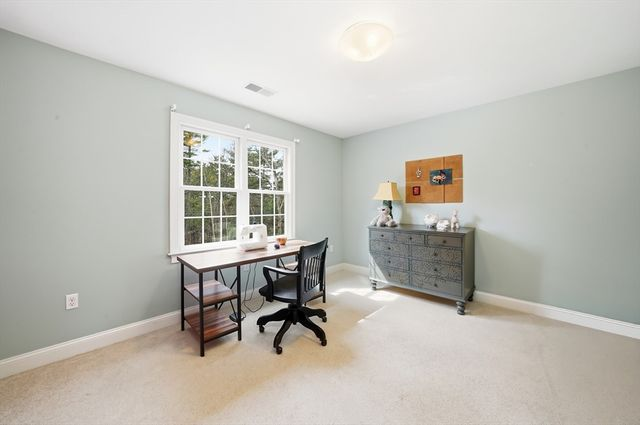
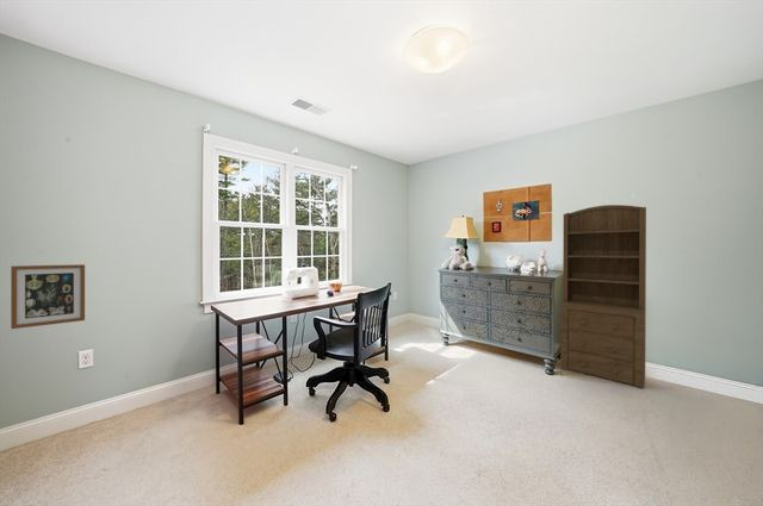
+ wall art [10,263,86,330]
+ shelving unit [559,204,647,389]
